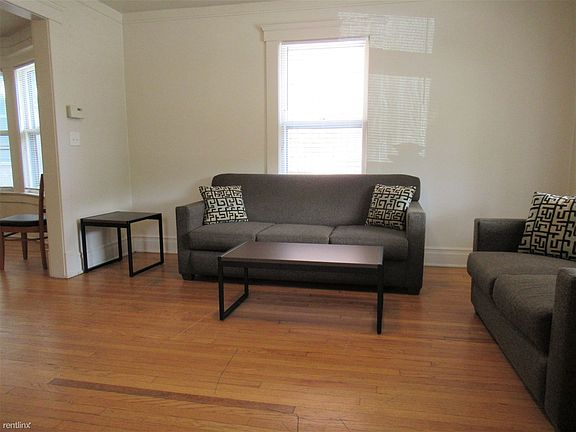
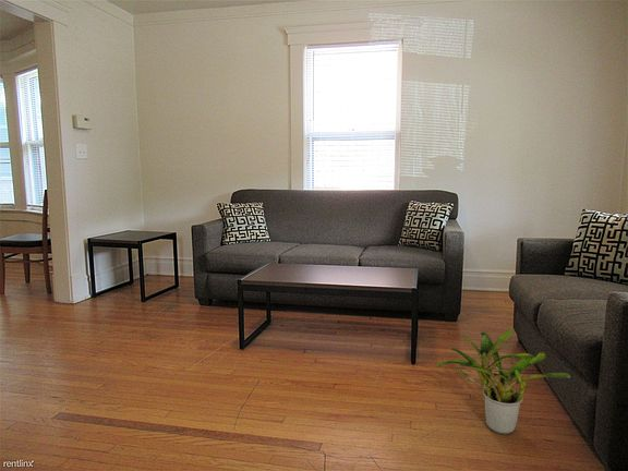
+ potted plant [435,328,571,435]
